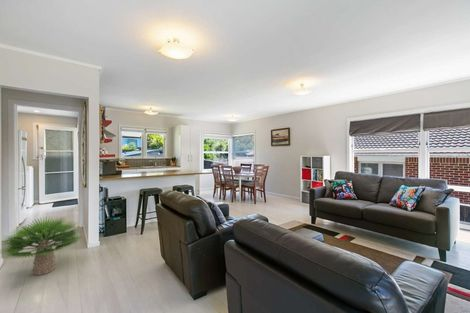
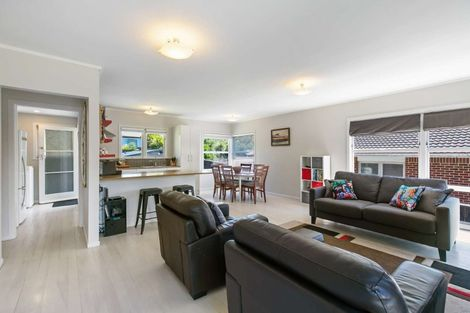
- potted plant [0,216,82,276]
